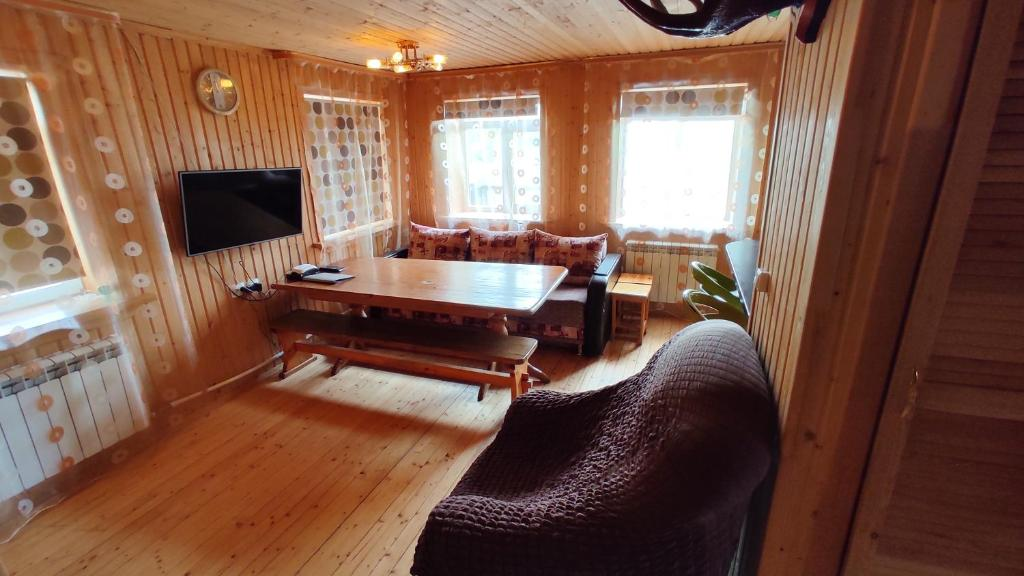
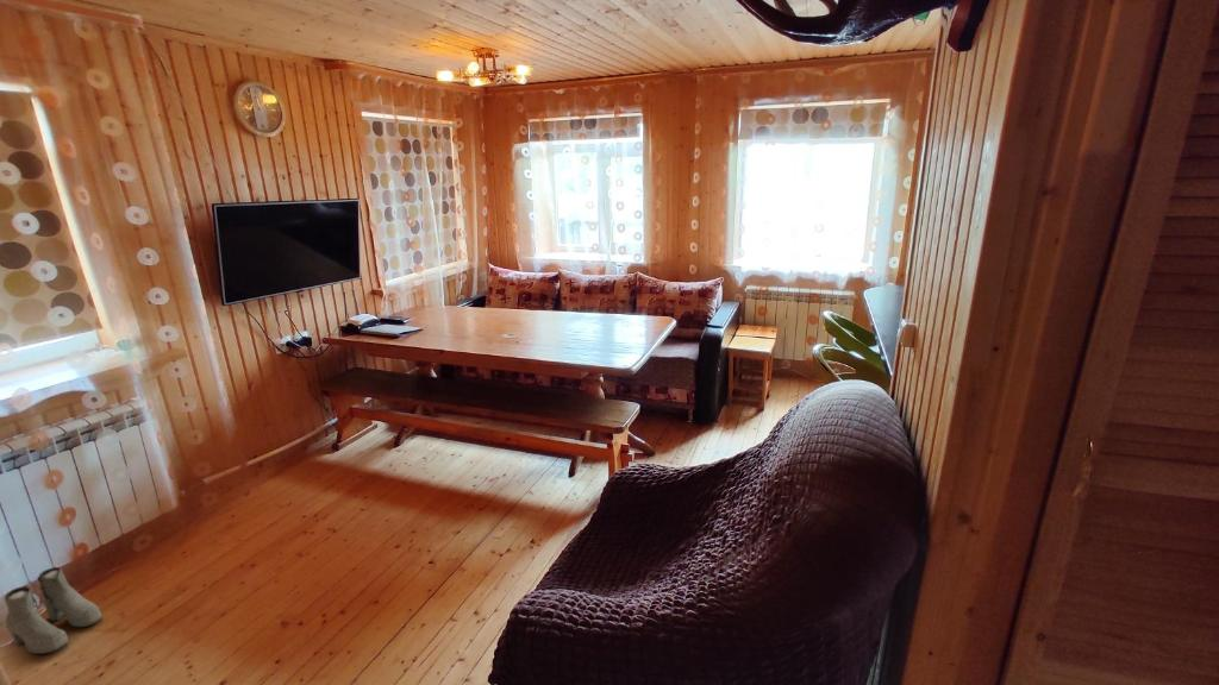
+ boots [4,566,104,655]
